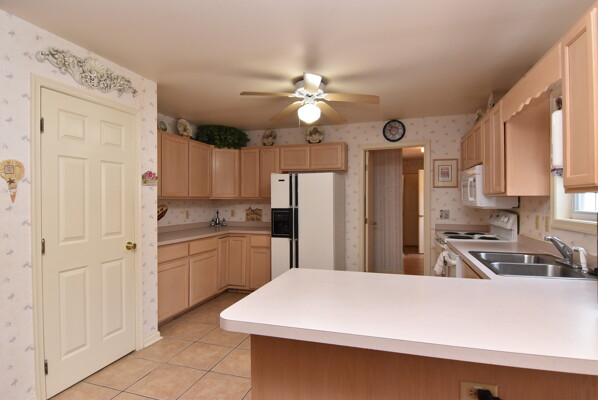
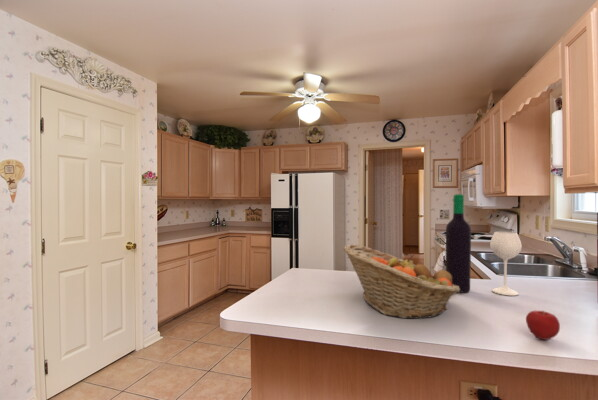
+ wine bottle [445,193,523,297]
+ fruit basket [342,243,460,320]
+ apple [525,309,561,341]
